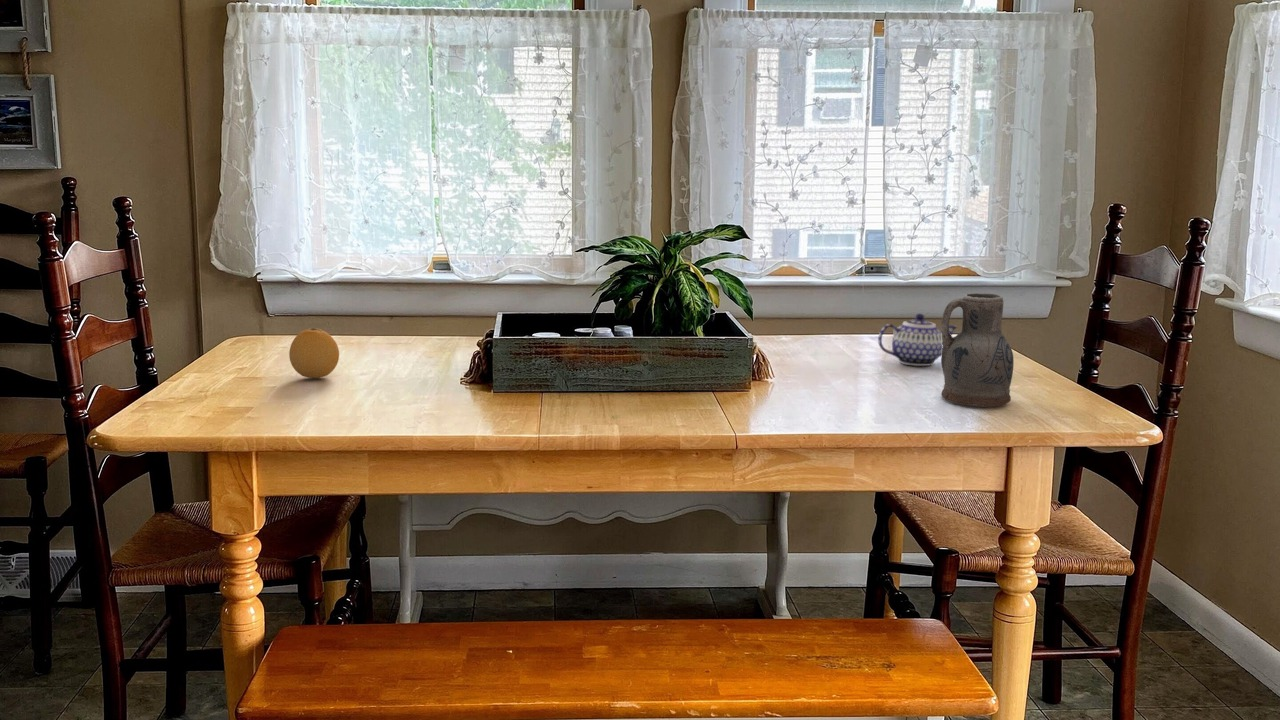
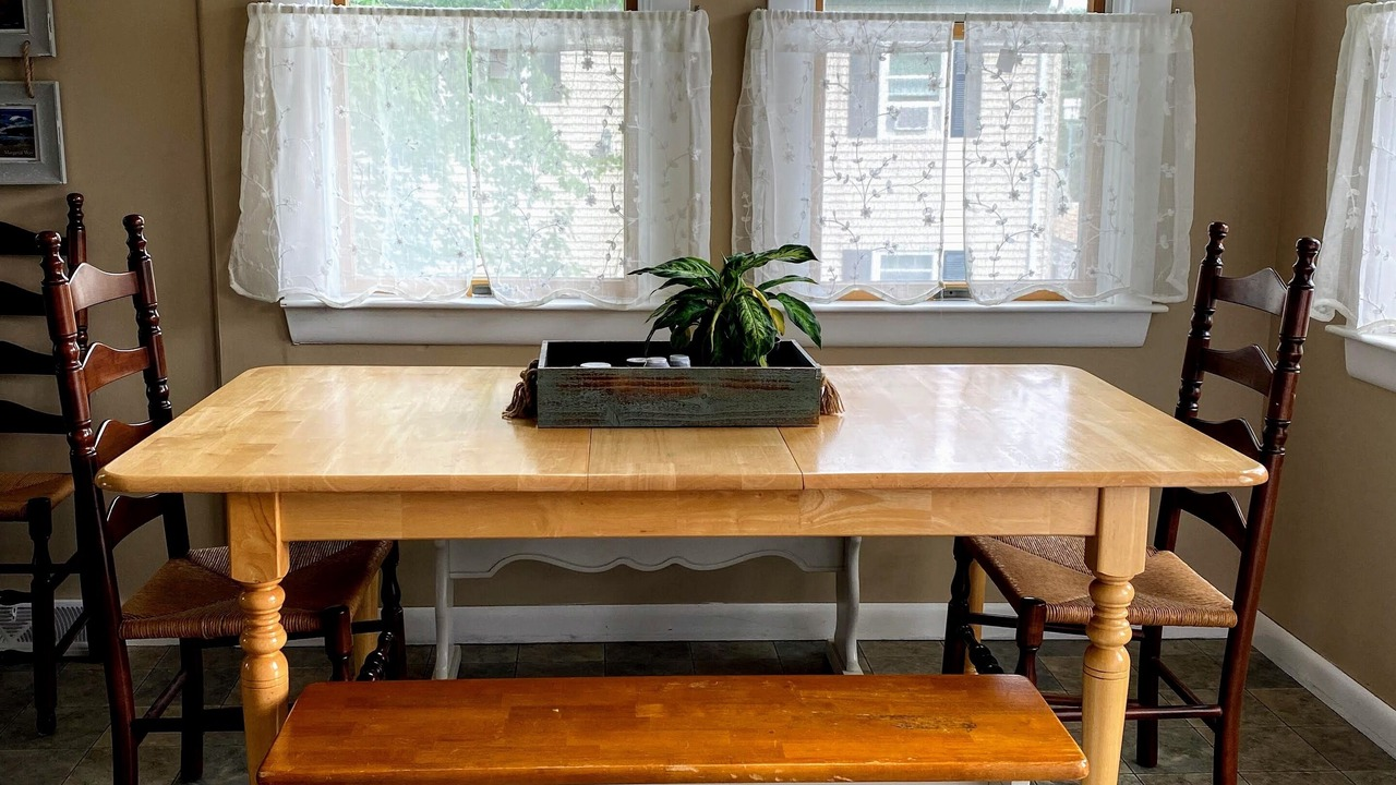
- teapot [877,313,958,367]
- fruit [288,327,340,379]
- pitcher [940,292,1015,408]
